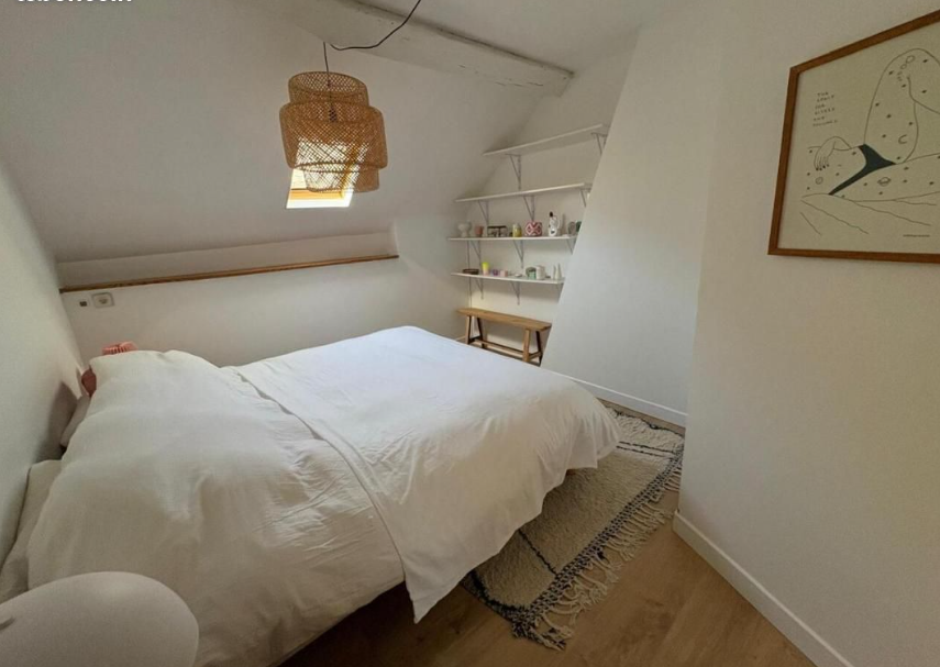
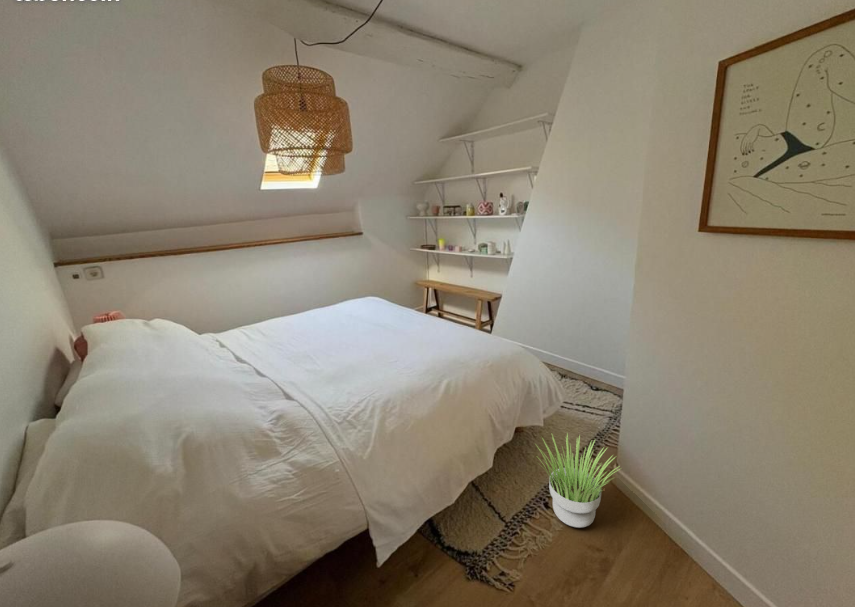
+ potted plant [535,432,621,529]
